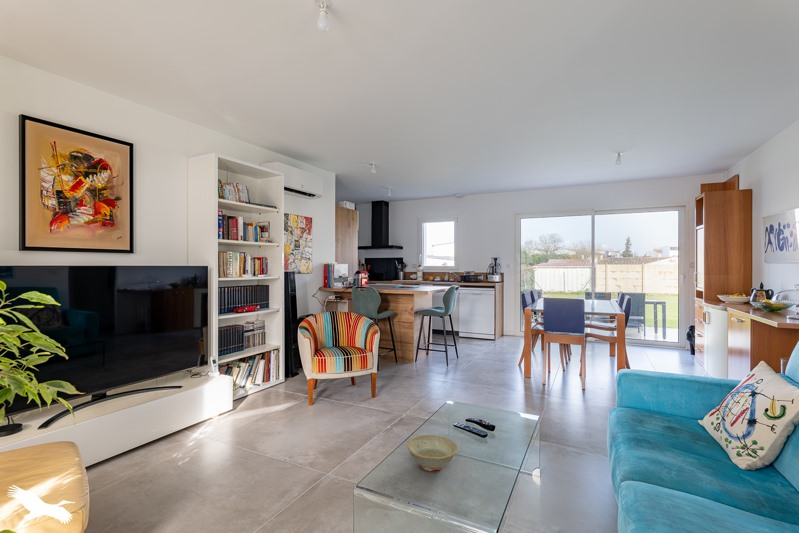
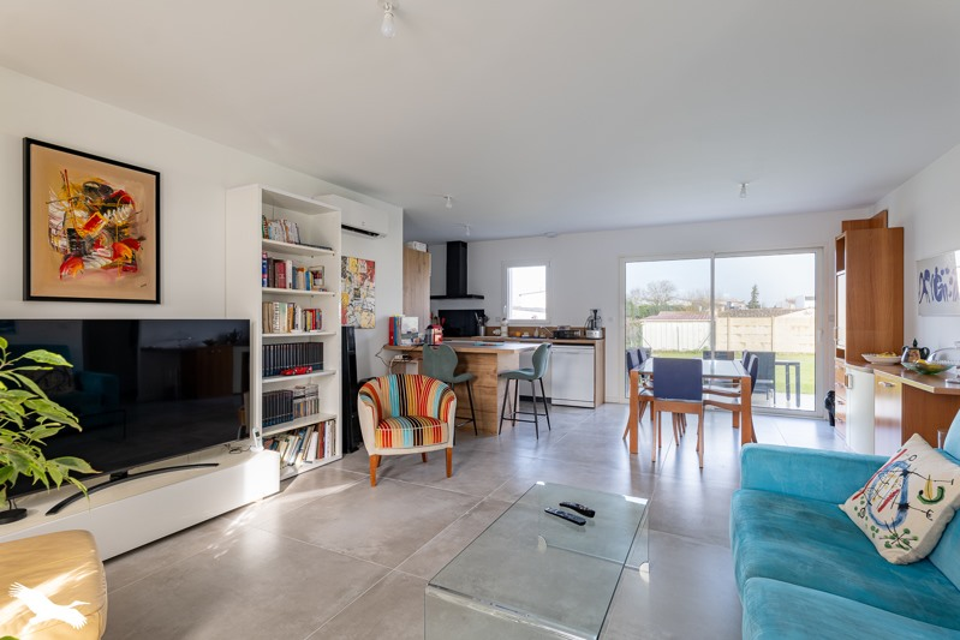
- dish [406,434,459,472]
